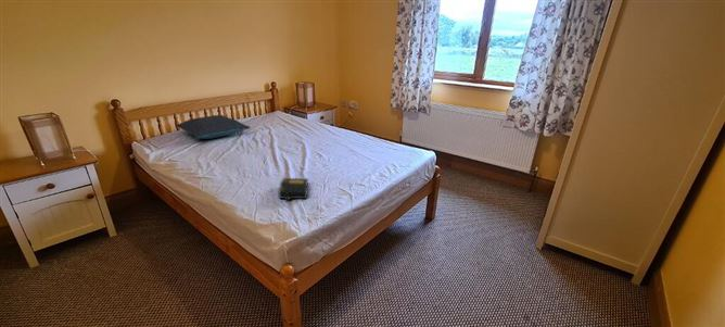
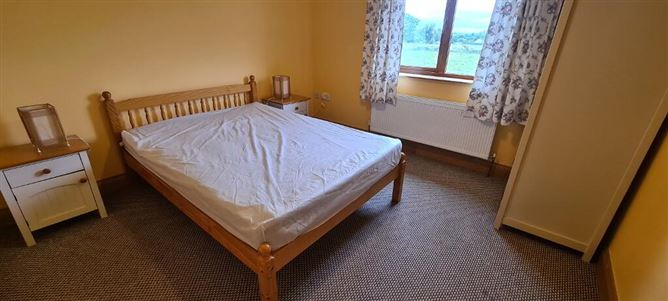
- book [277,177,309,202]
- pillow [175,114,252,140]
